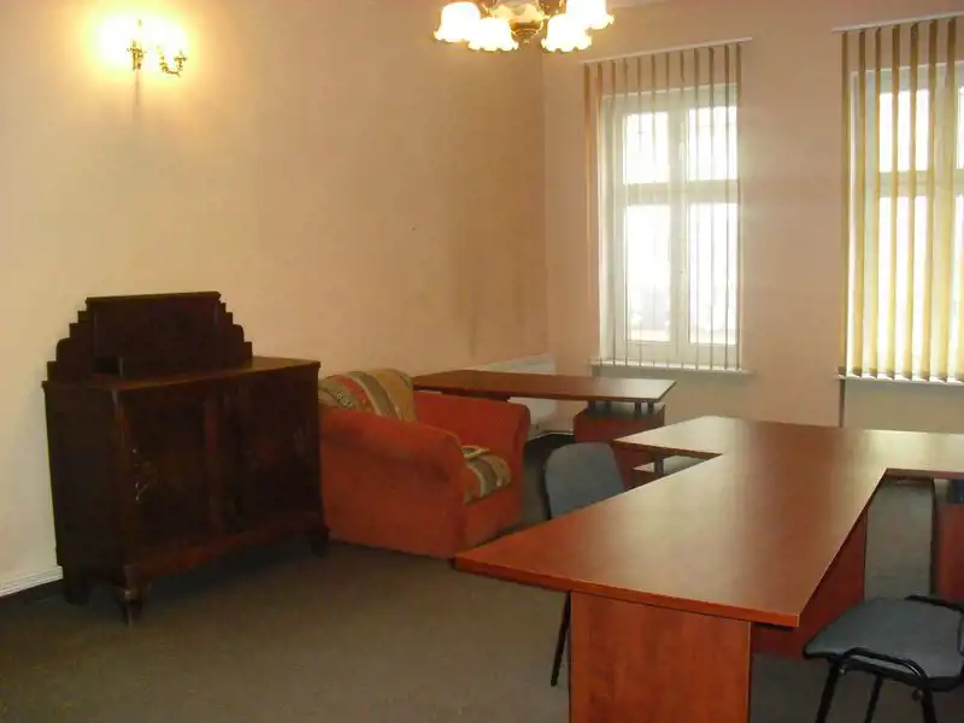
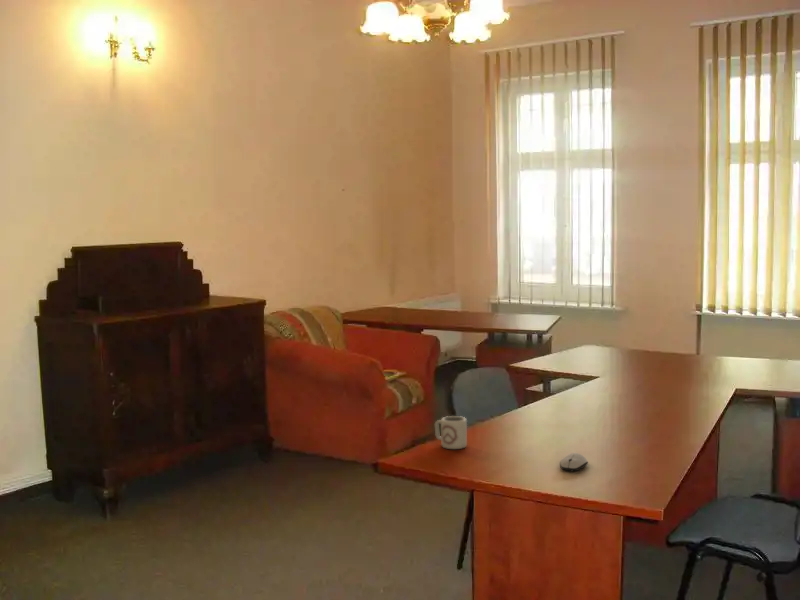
+ cup [434,415,468,450]
+ computer mouse [559,452,589,472]
